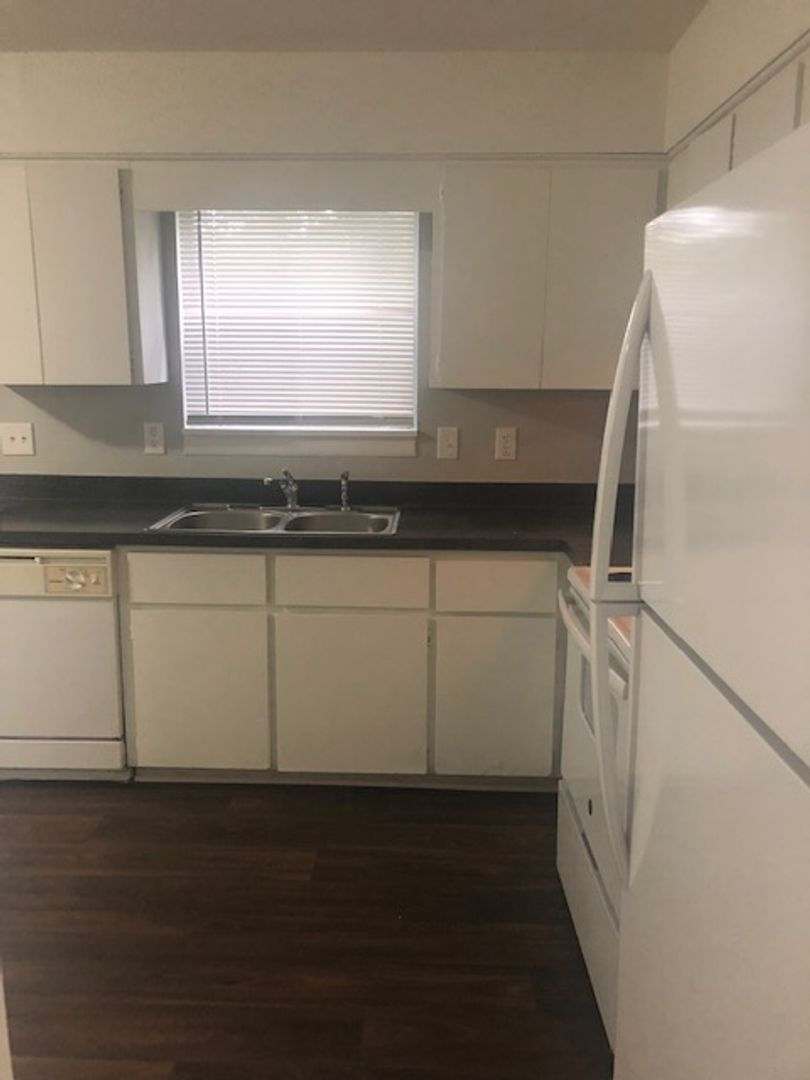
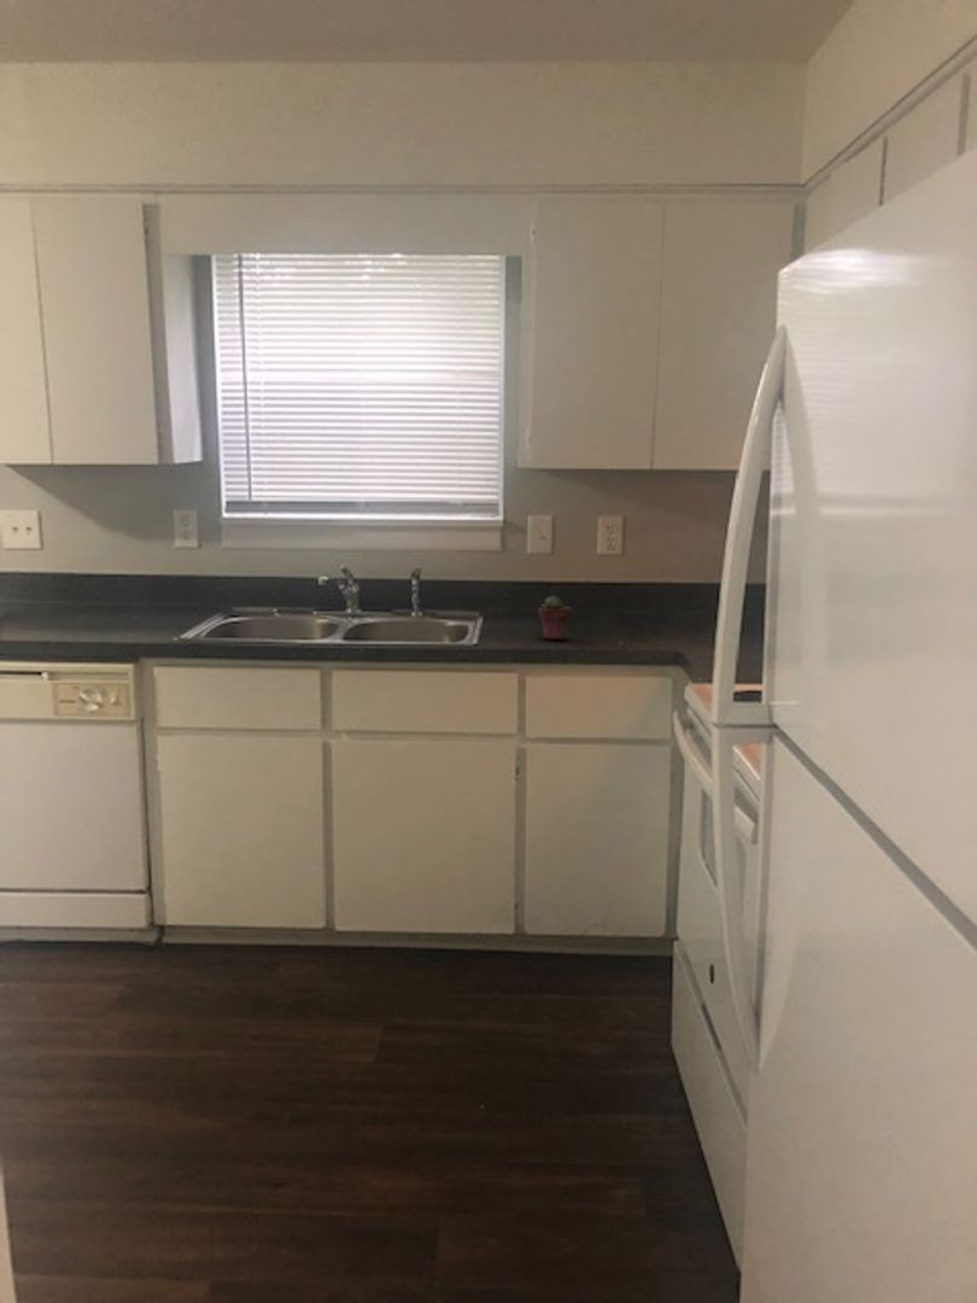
+ potted succulent [538,595,572,641]
